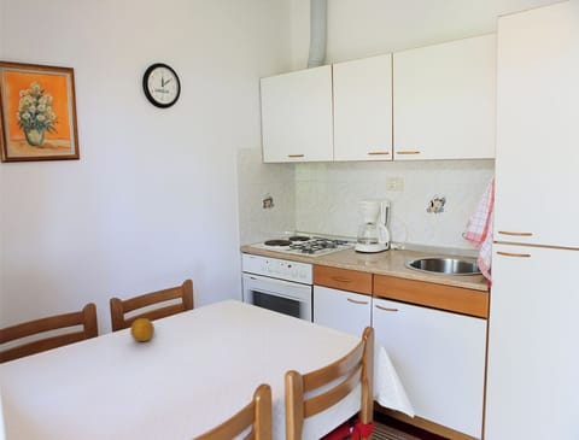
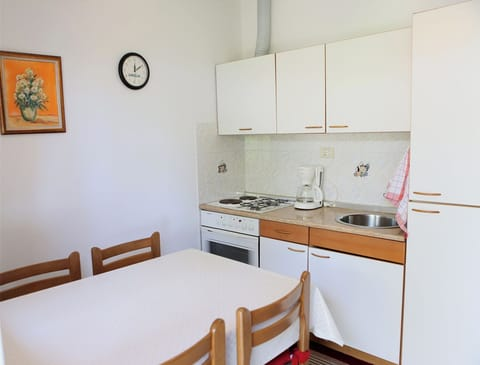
- fruit [129,317,156,342]
